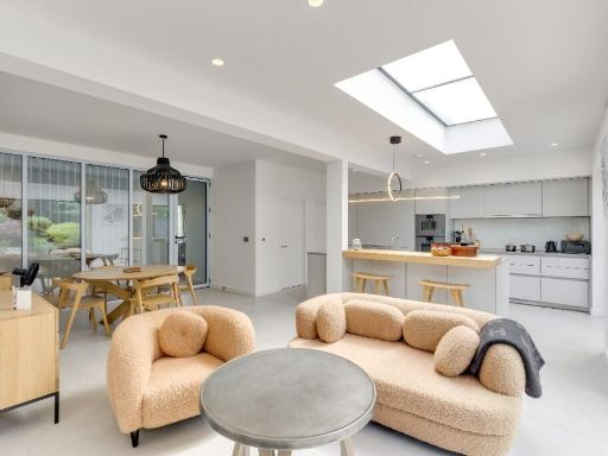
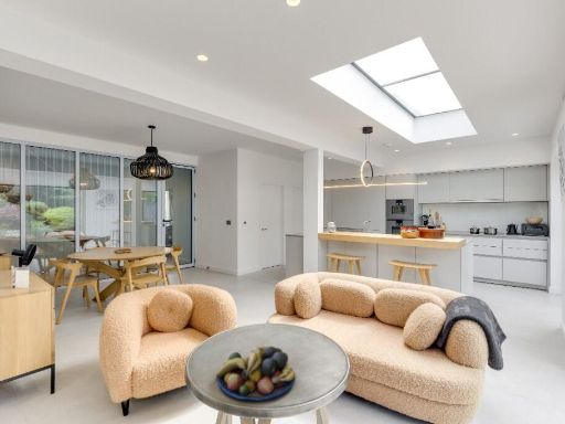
+ fruit bowl [215,344,296,401]
